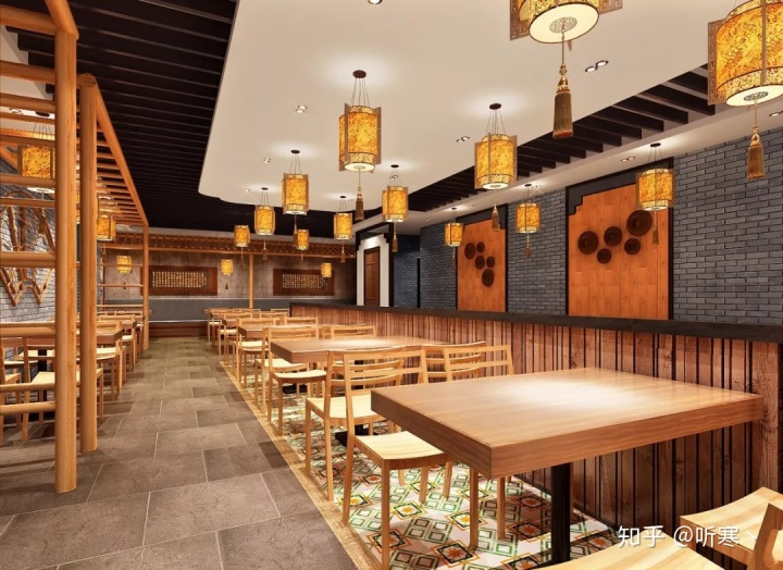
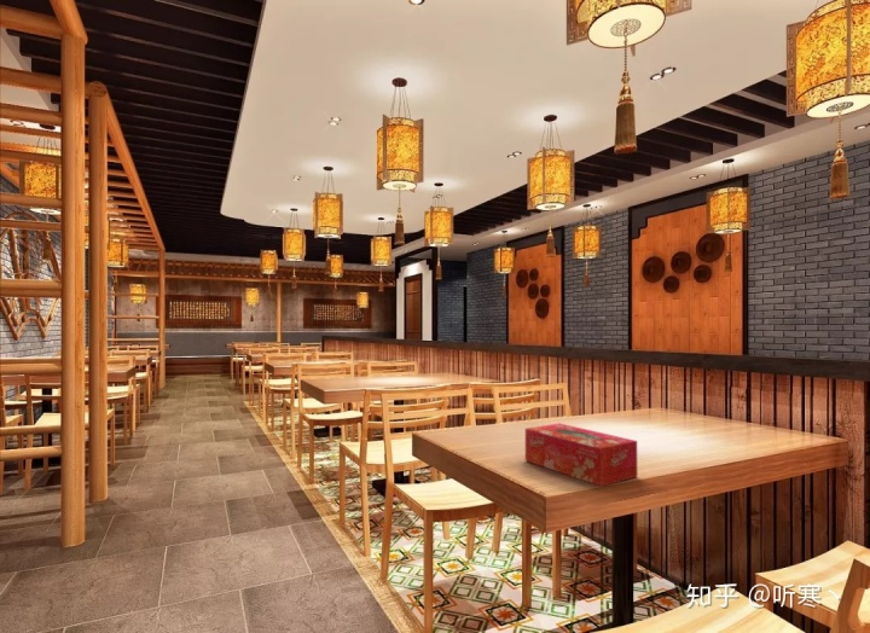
+ tissue box [524,422,638,488]
